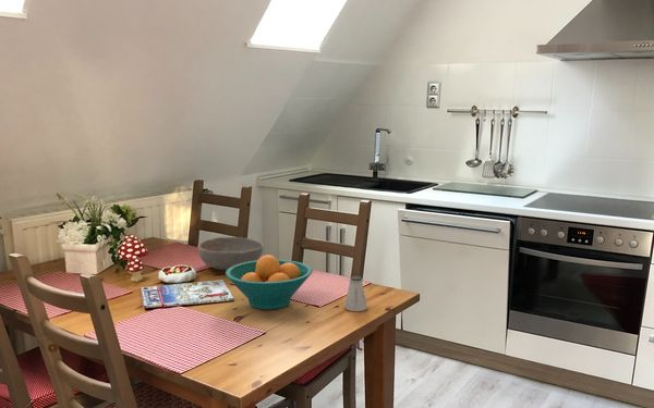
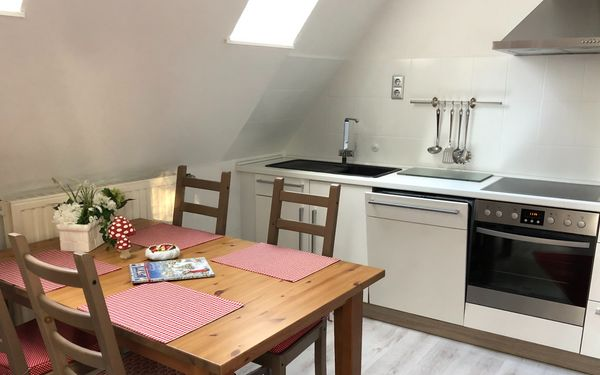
- saltshaker [343,275,368,312]
- bowl [197,236,264,271]
- fruit bowl [225,254,313,310]
